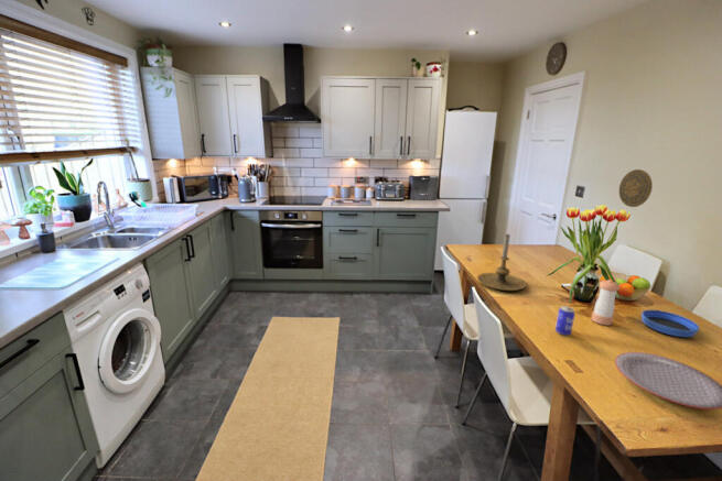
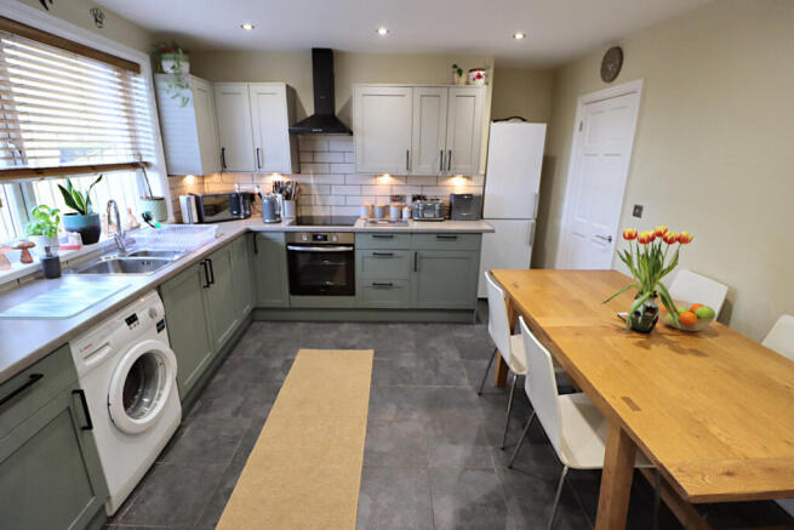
- decorative plate [618,168,654,208]
- beer can [554,305,576,337]
- plate [614,351,722,411]
- bowl [640,309,700,338]
- pepper shaker [591,278,621,326]
- candle holder [476,232,528,292]
